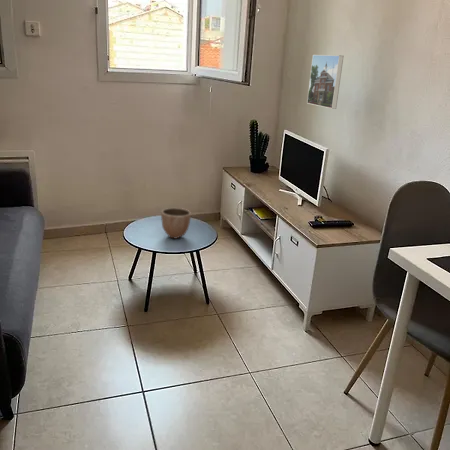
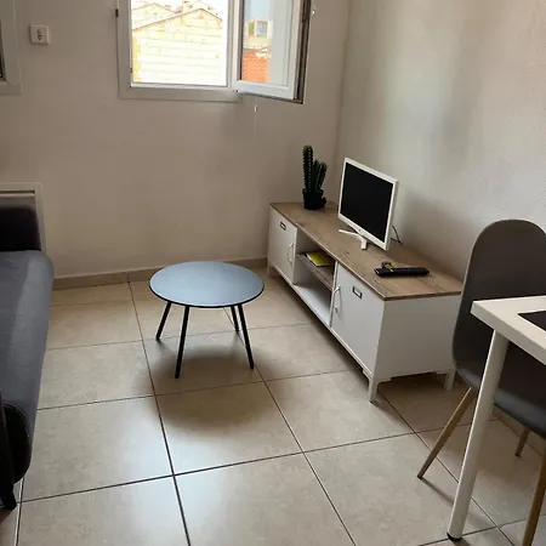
- decorative bowl [160,207,192,240]
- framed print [306,54,345,110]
